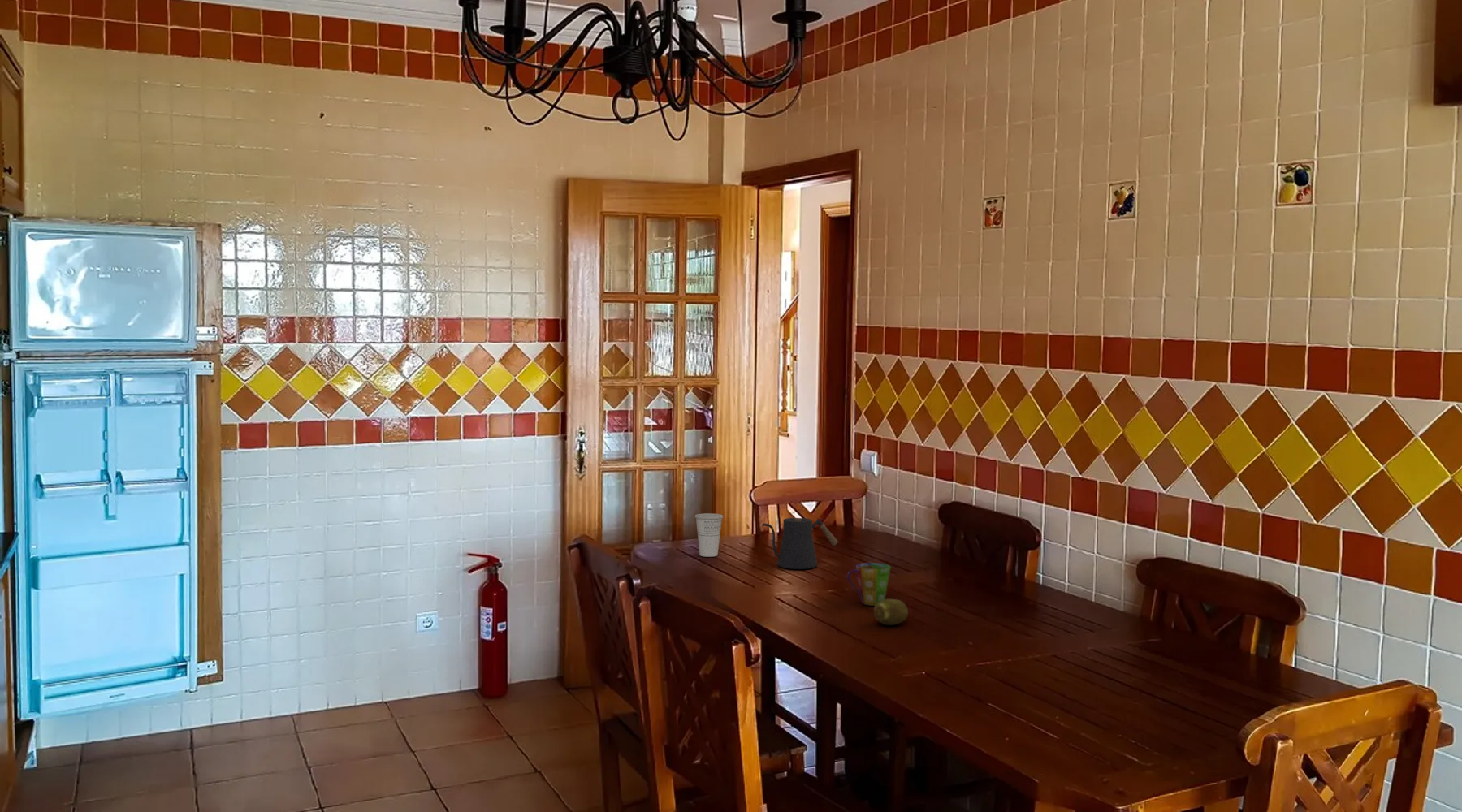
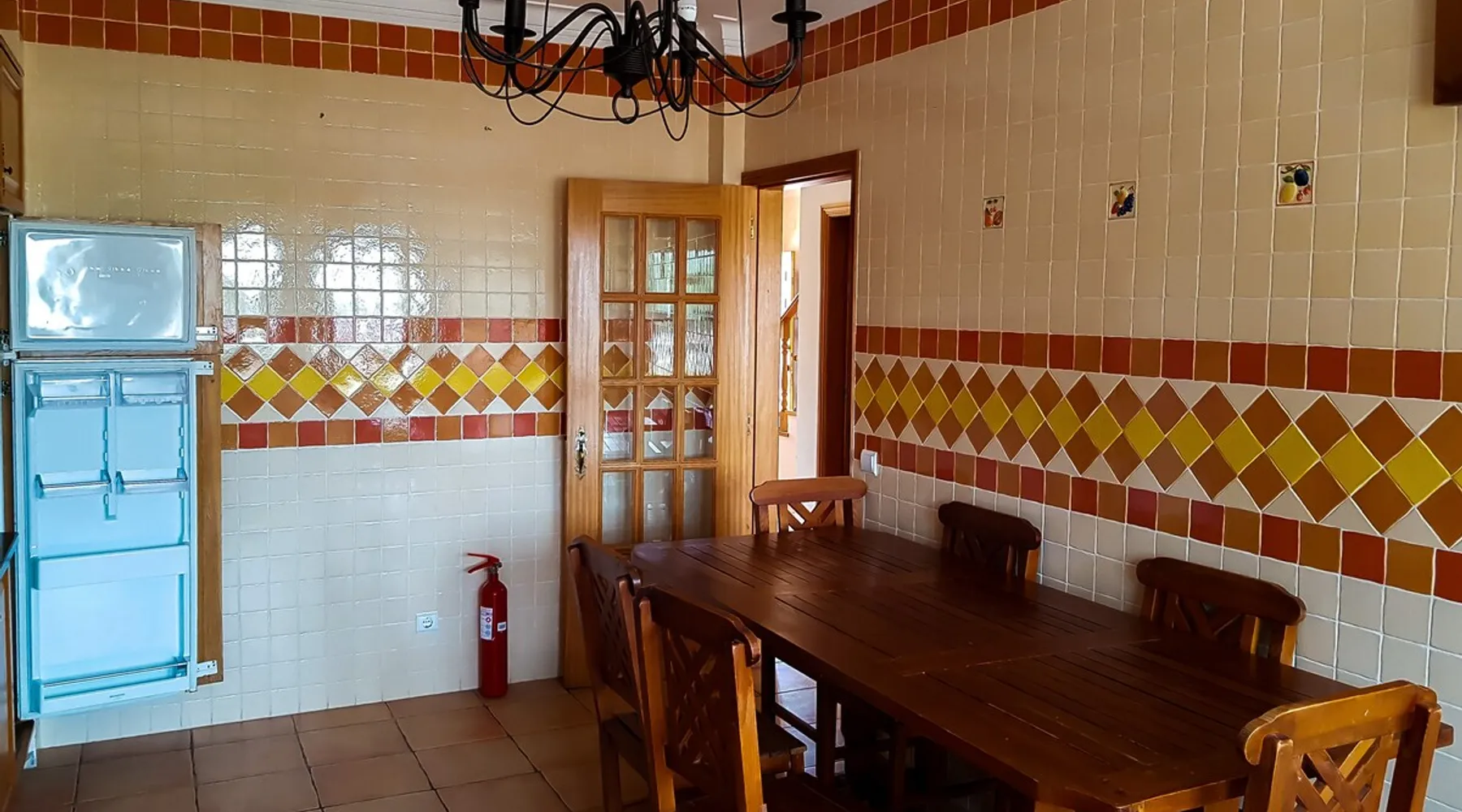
- fruit [873,598,909,626]
- cup [846,562,891,607]
- cup [694,512,724,558]
- kettle [761,517,838,570]
